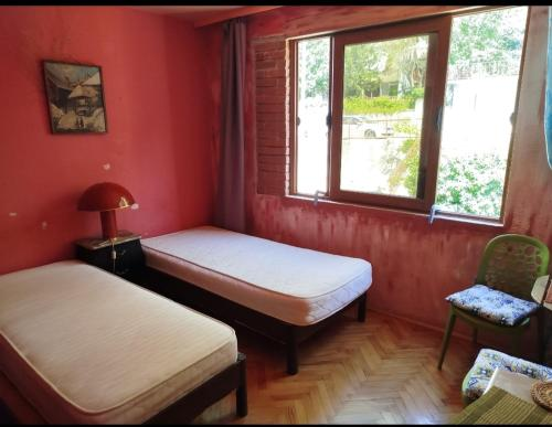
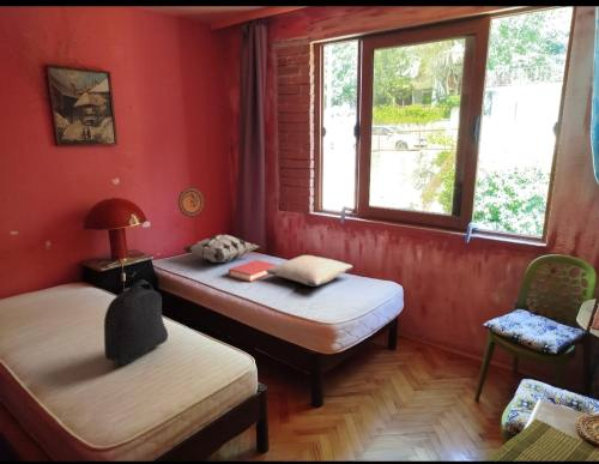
+ pillow [266,254,353,288]
+ decorative plate [177,186,205,218]
+ decorative pillow [182,233,260,264]
+ hardback book [228,259,278,283]
+ backpack [103,278,169,366]
